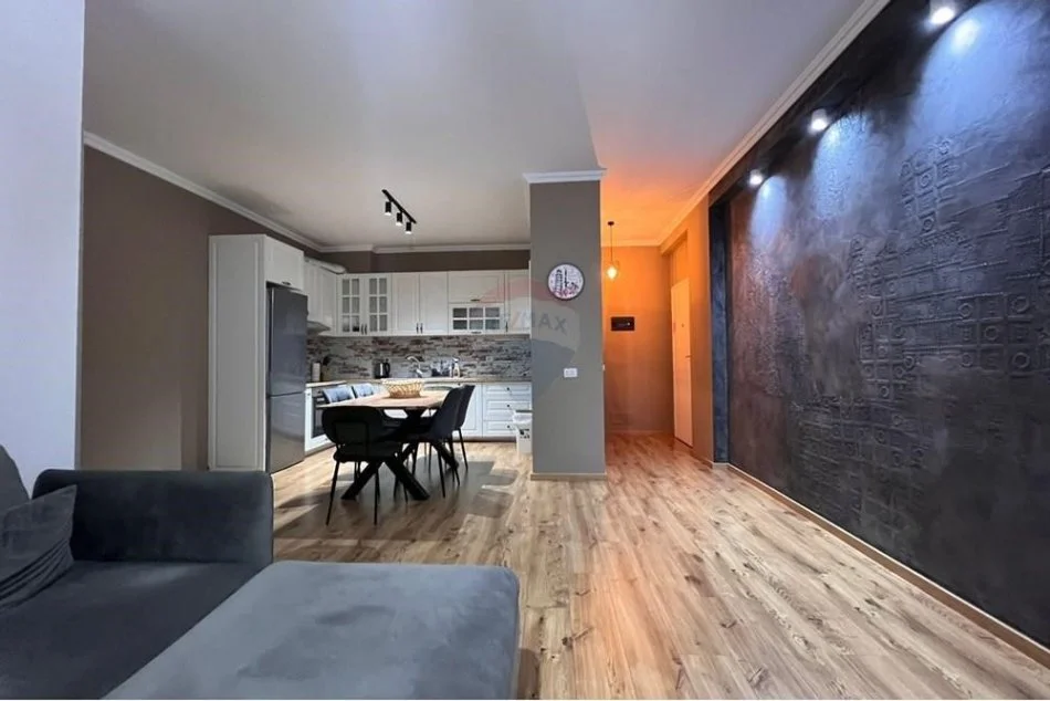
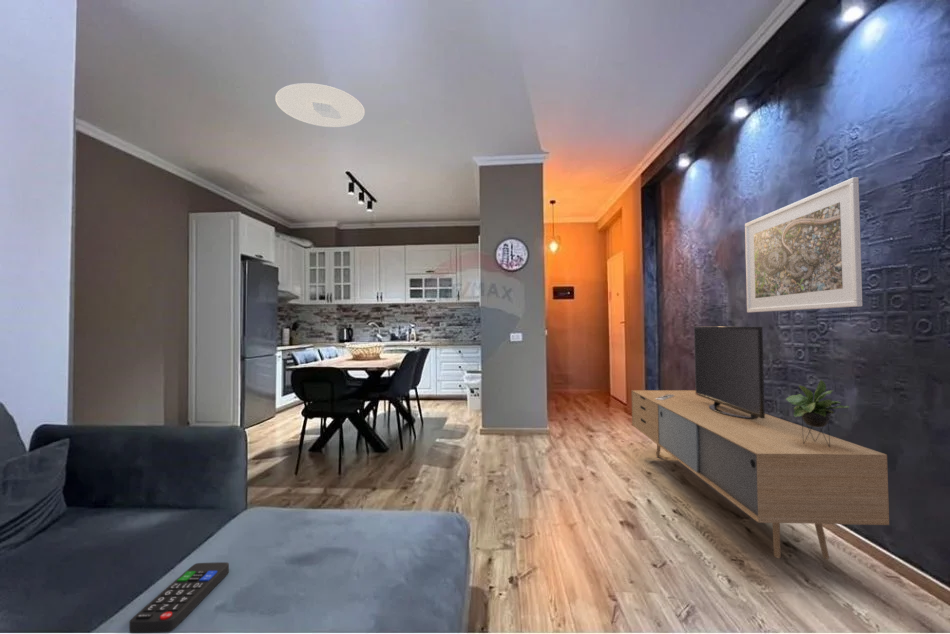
+ ceiling light [274,82,366,128]
+ remote control [128,561,230,634]
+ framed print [744,176,864,314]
+ media console [631,326,890,560]
